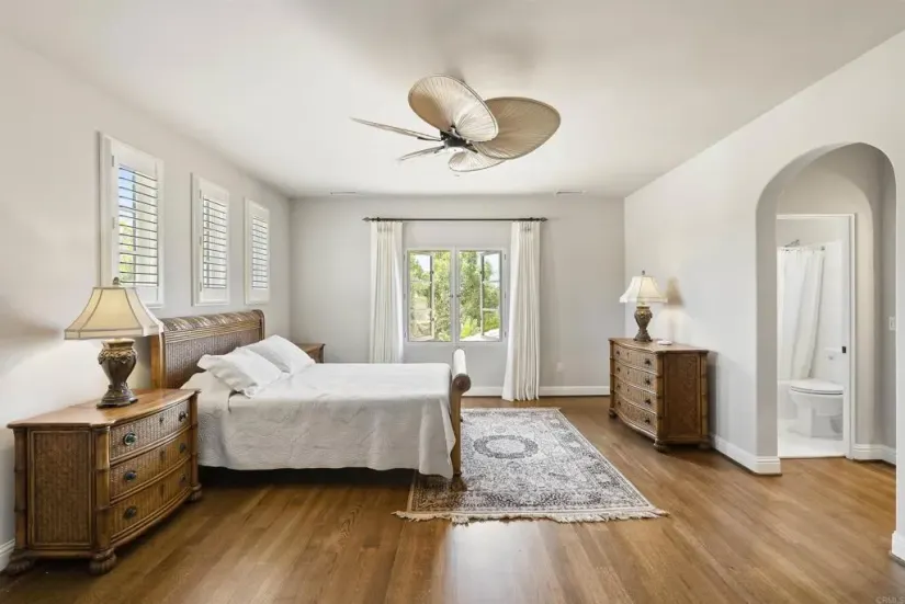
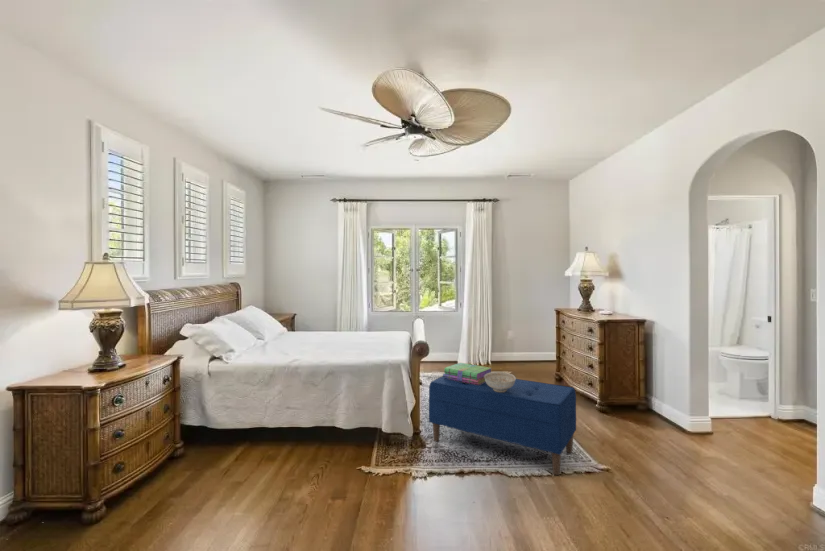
+ bench [428,375,577,476]
+ decorative bowl [484,371,517,392]
+ stack of books [442,362,493,385]
